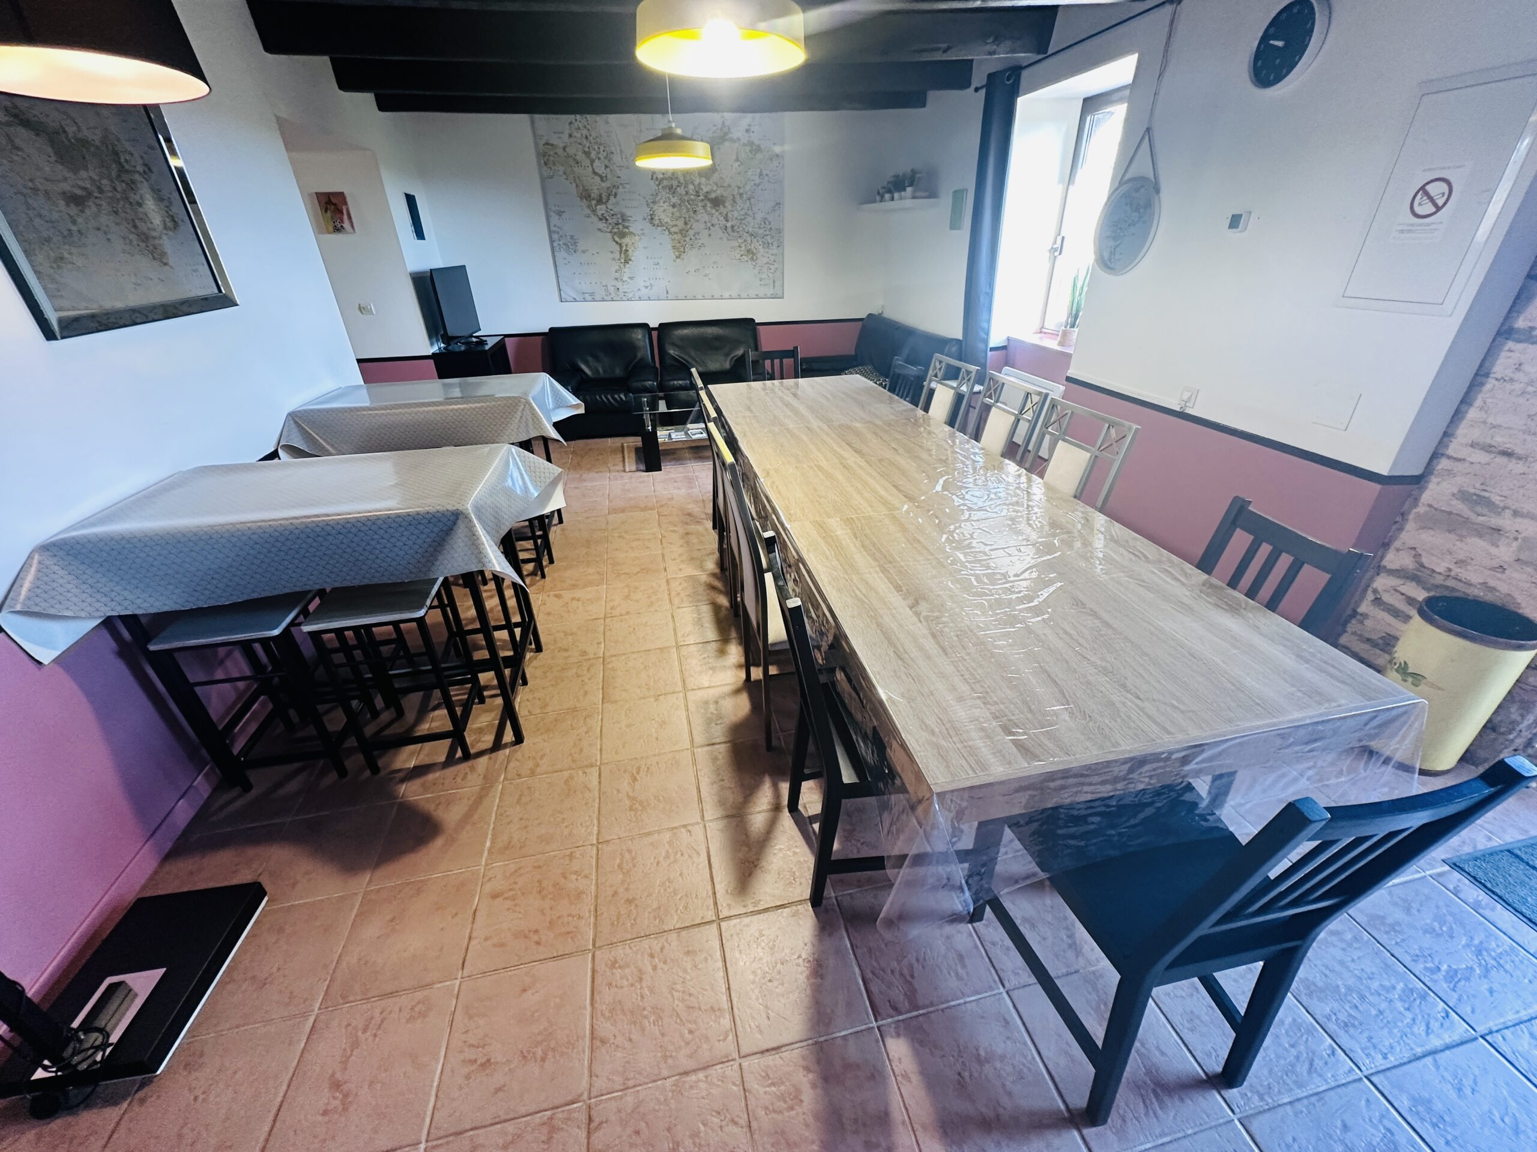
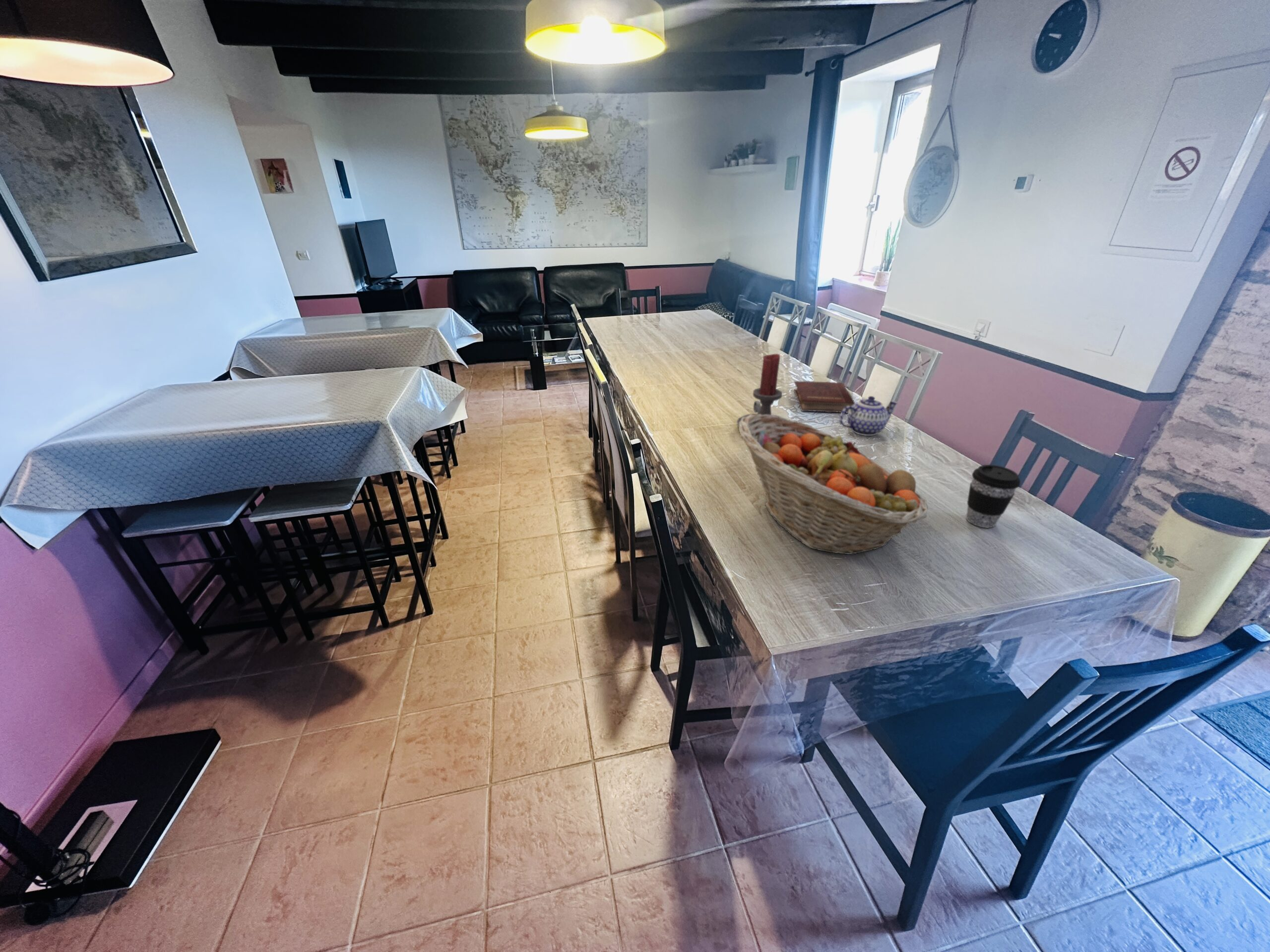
+ candle holder [736,353,783,428]
+ hardback book [794,381,856,414]
+ teapot [838,396,898,436]
+ coffee cup [965,464,1021,528]
+ fruit basket [738,415,929,555]
